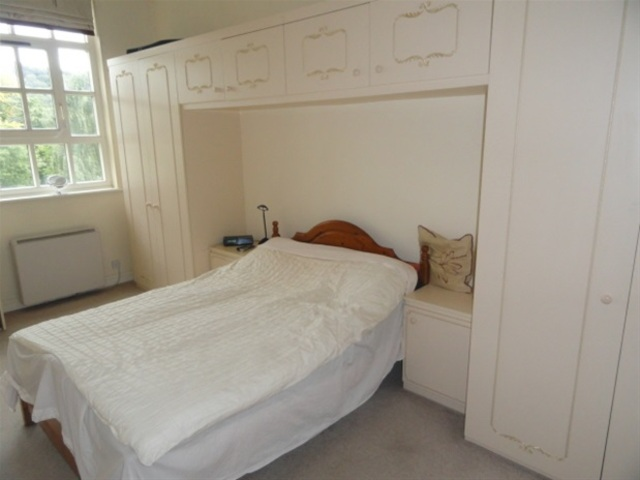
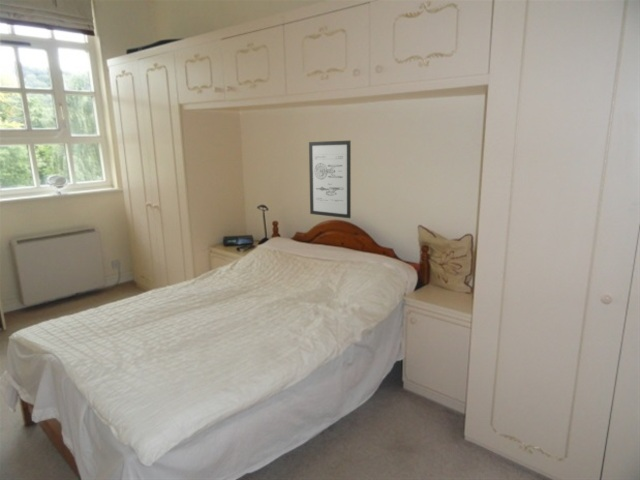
+ wall art [308,139,352,219]
